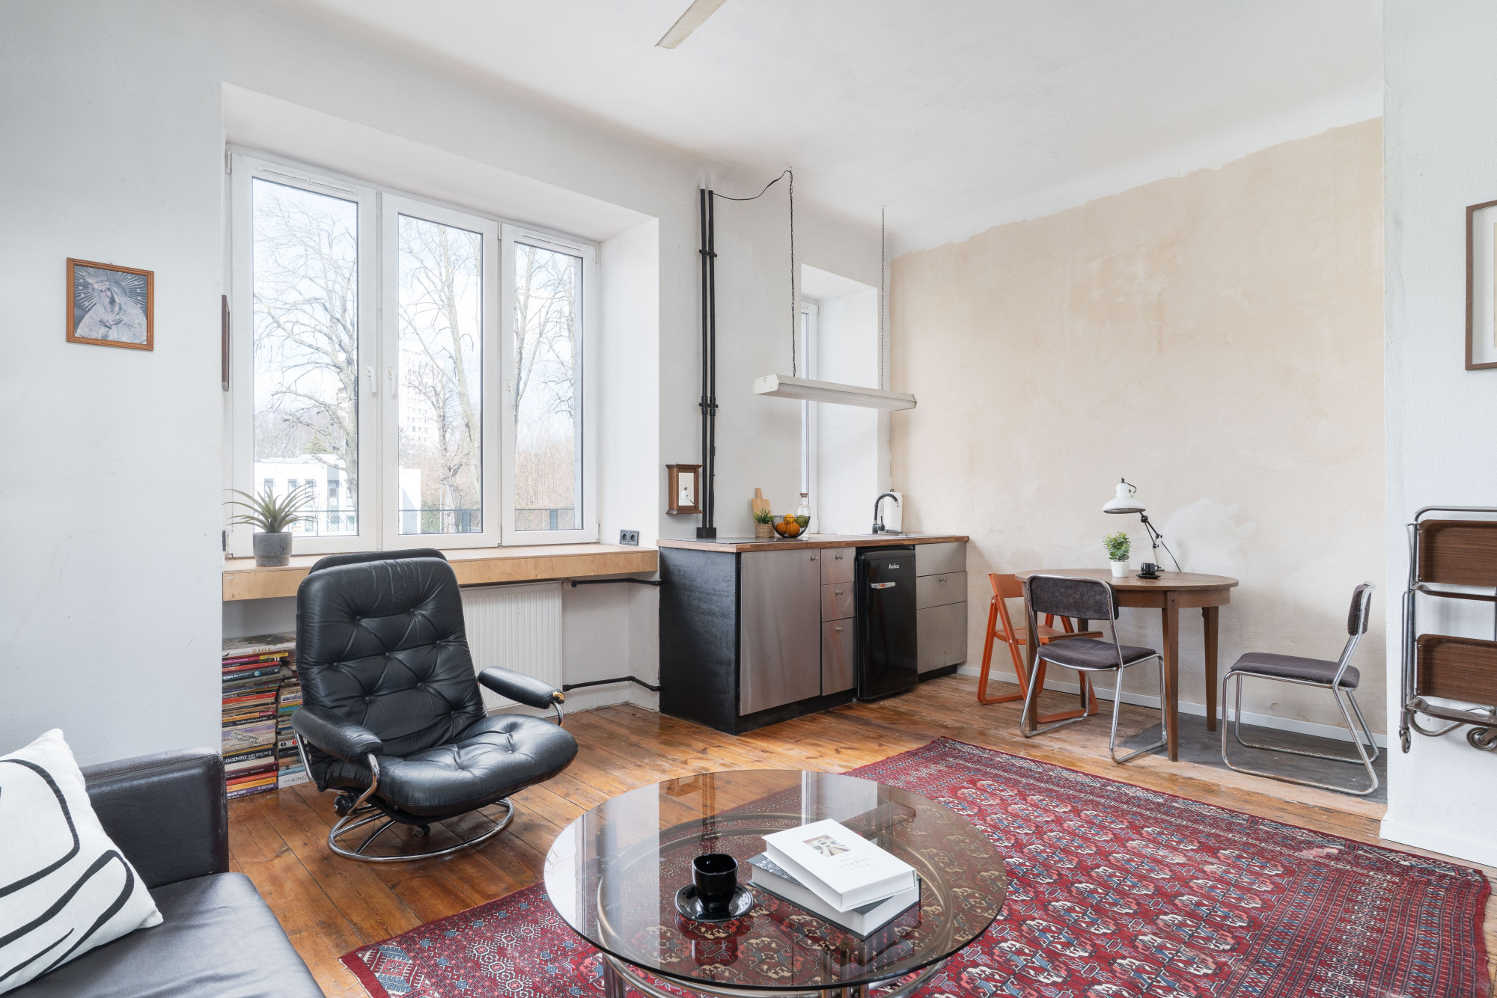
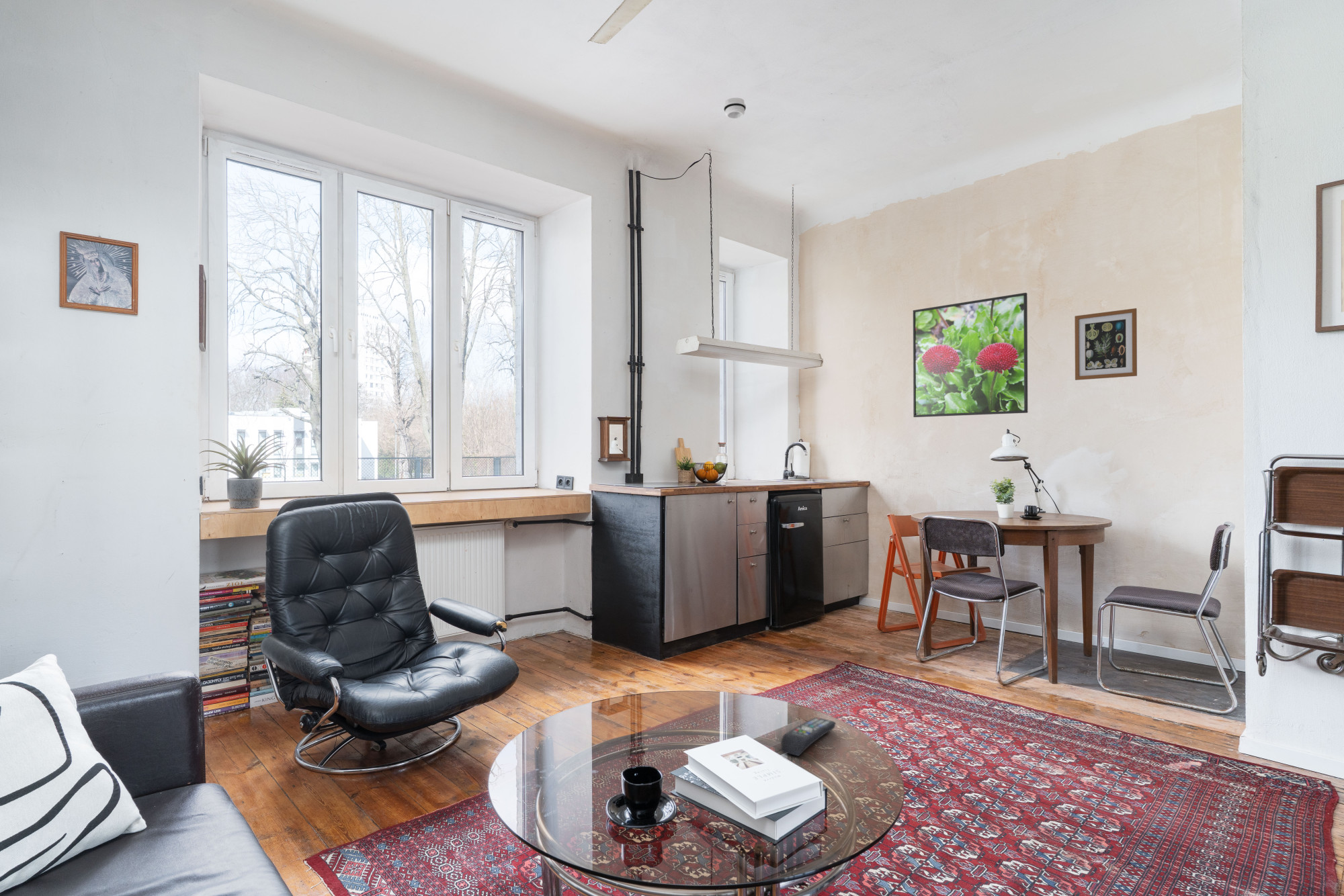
+ smoke detector [723,97,747,120]
+ wall art [1074,308,1138,381]
+ remote control [780,717,837,757]
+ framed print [913,292,1028,418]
